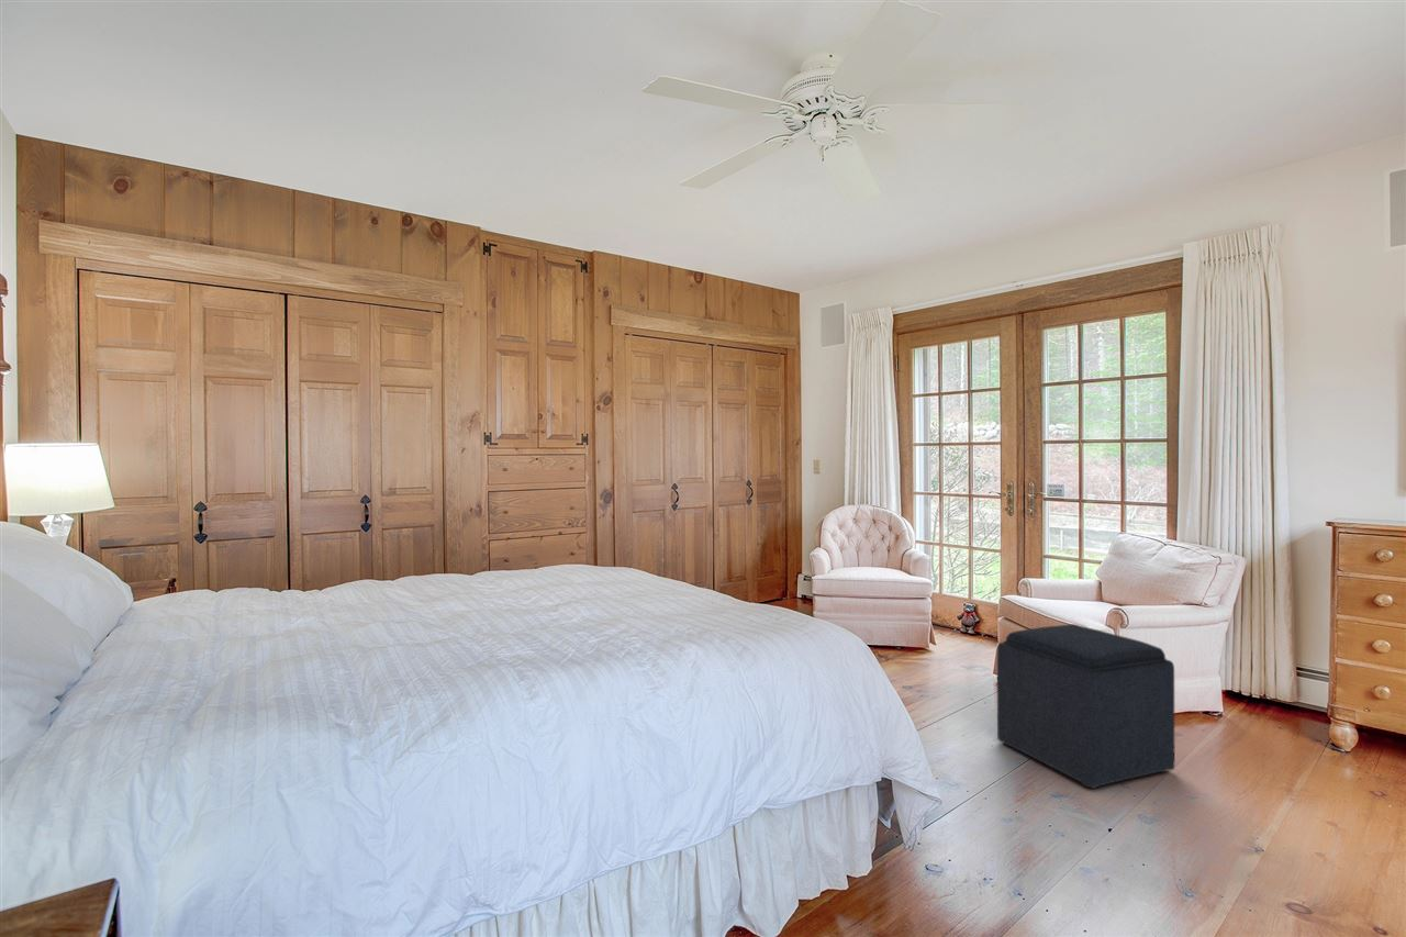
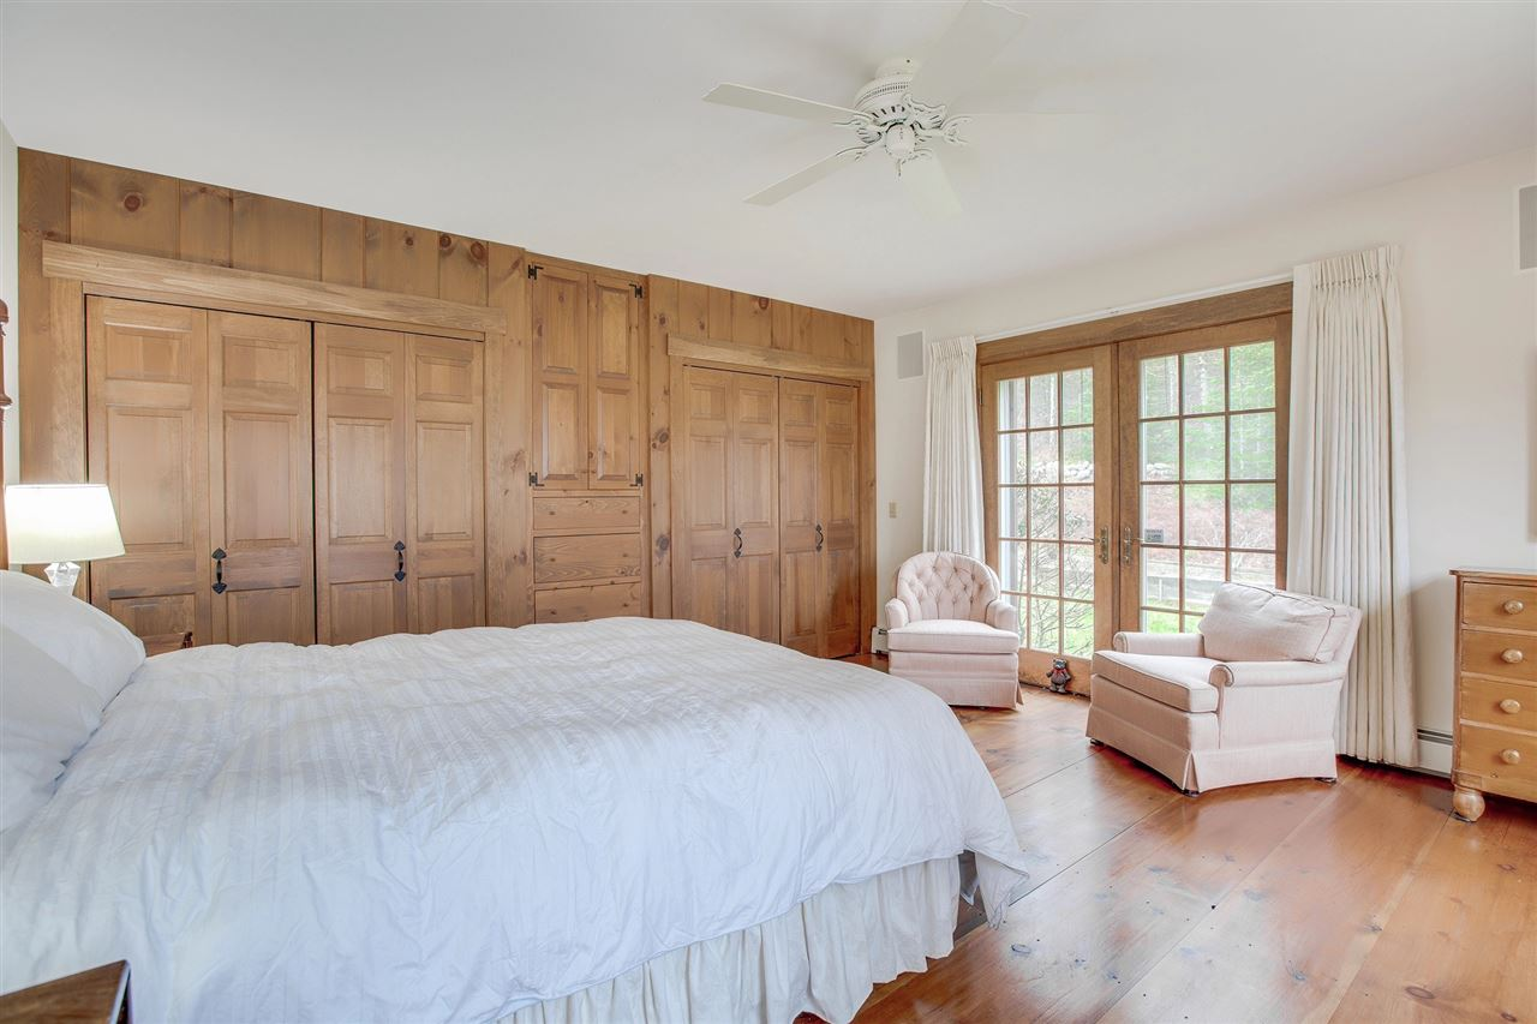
- ottoman [996,623,1175,789]
